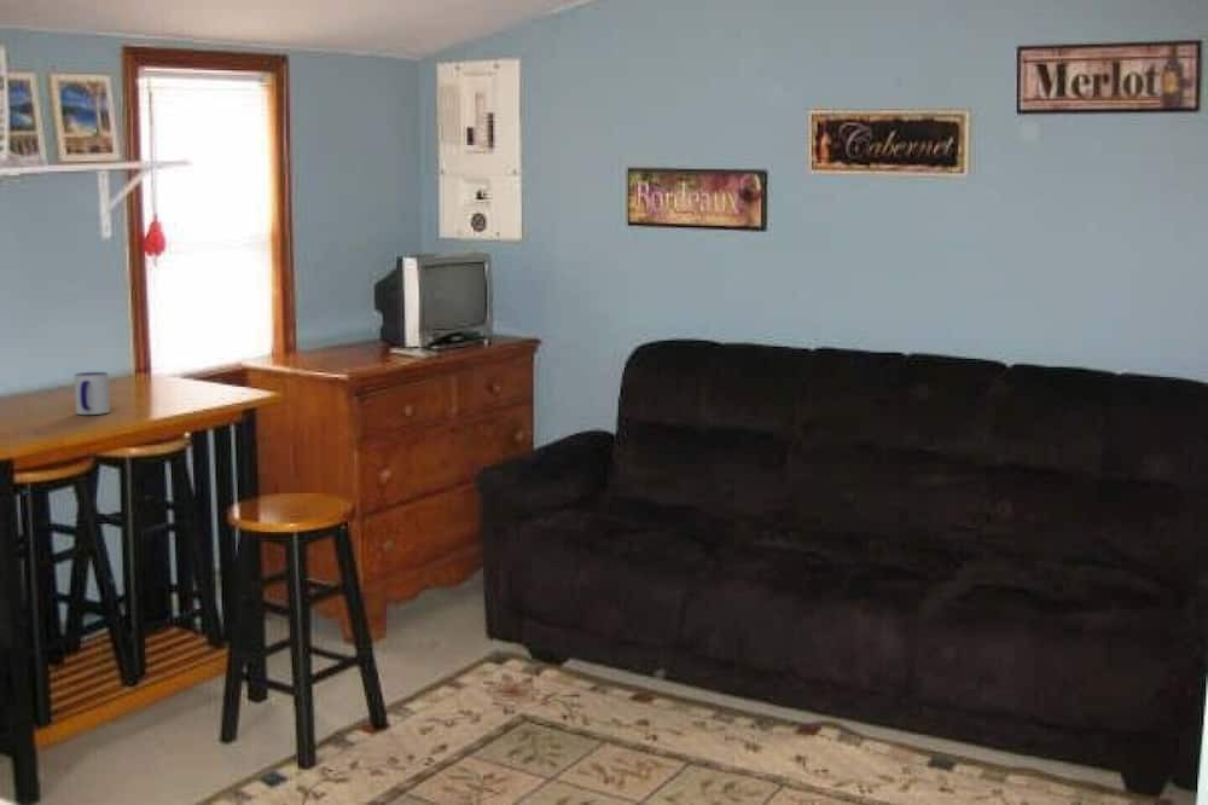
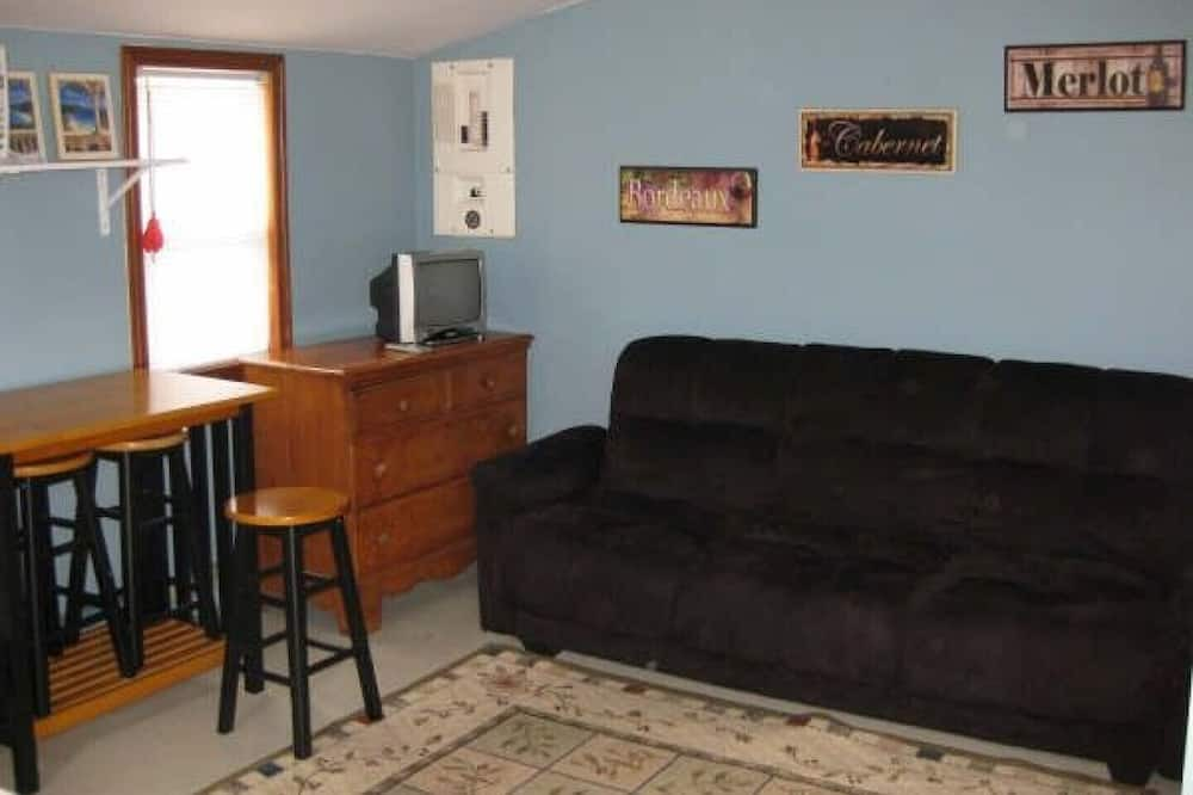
- mug [74,371,111,416]
